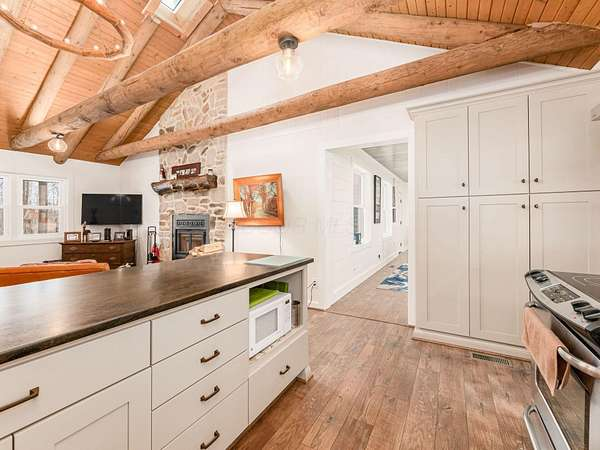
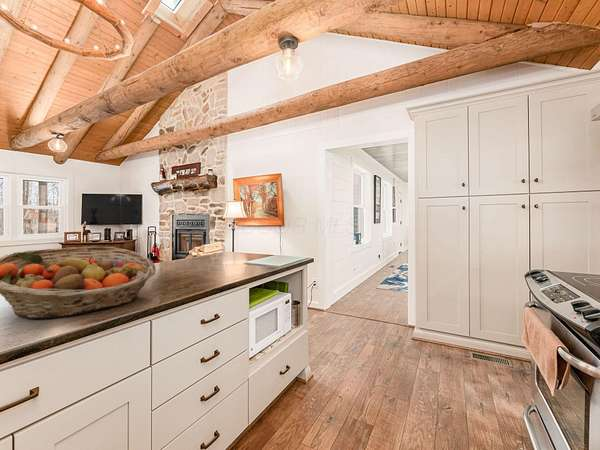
+ fruit basket [0,246,157,320]
